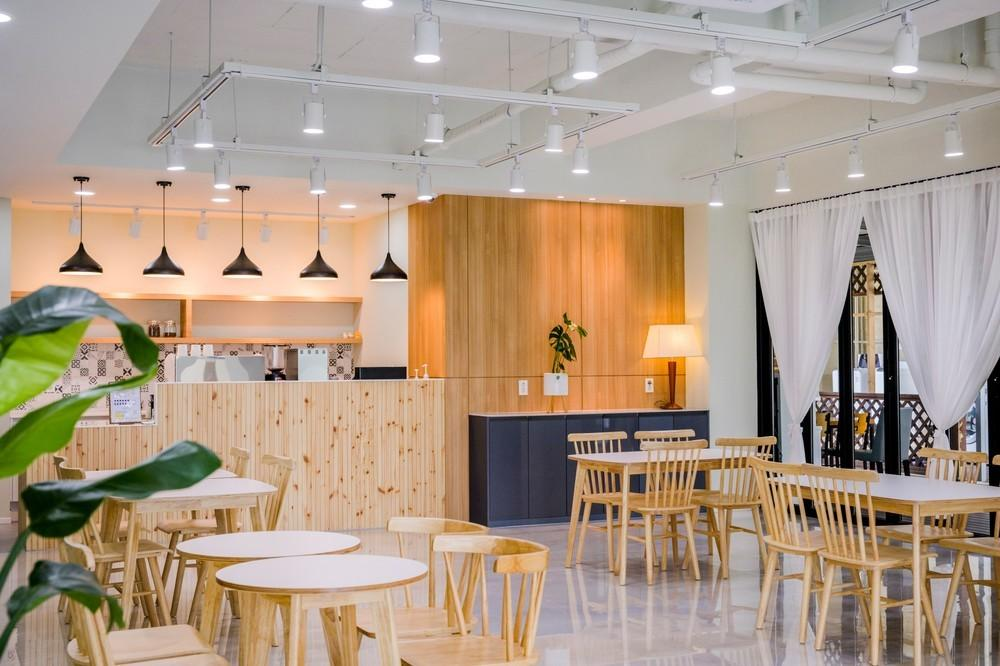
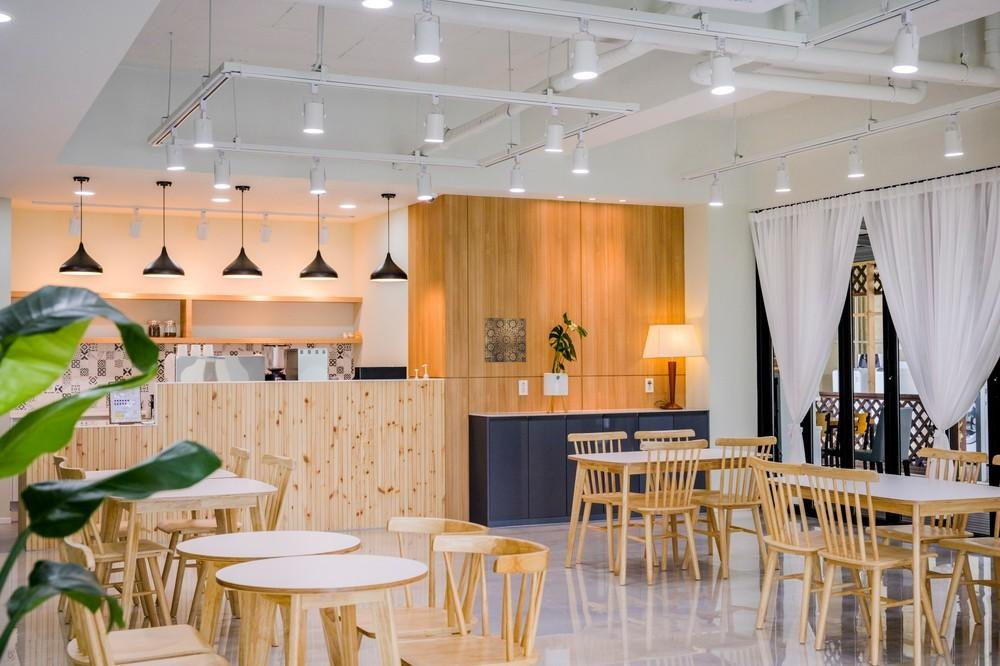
+ wall art [483,317,527,363]
